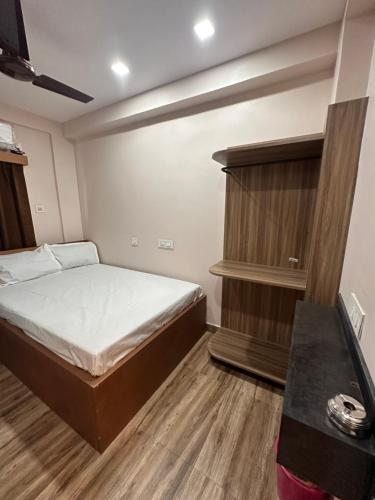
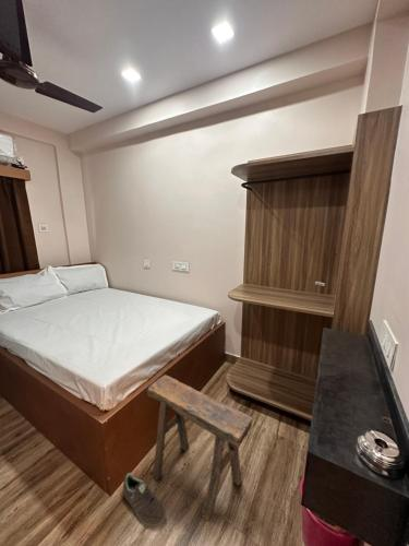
+ stool [146,373,254,522]
+ sneaker [122,472,168,527]
